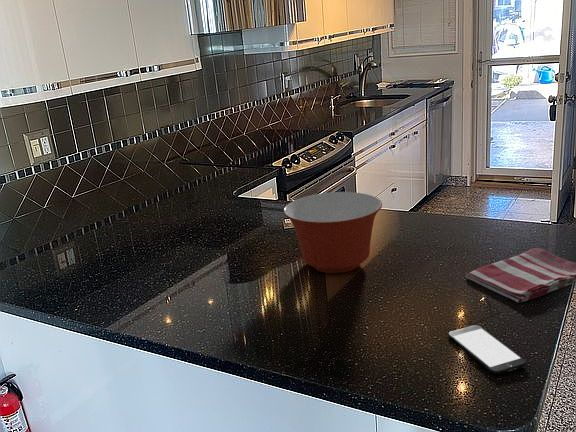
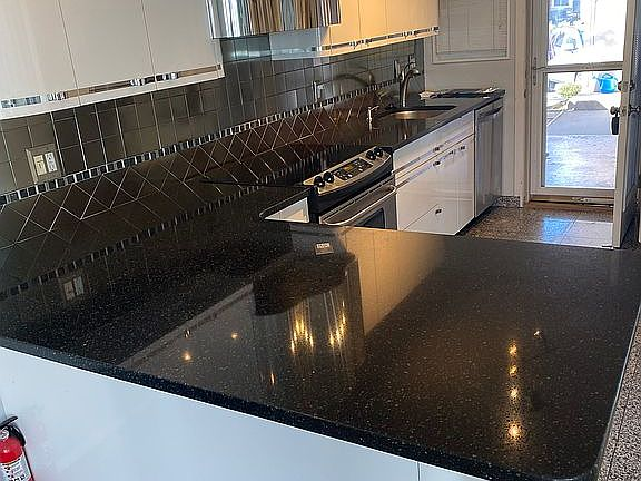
- mixing bowl [283,191,383,274]
- smartphone [447,324,528,375]
- dish towel [465,247,576,304]
